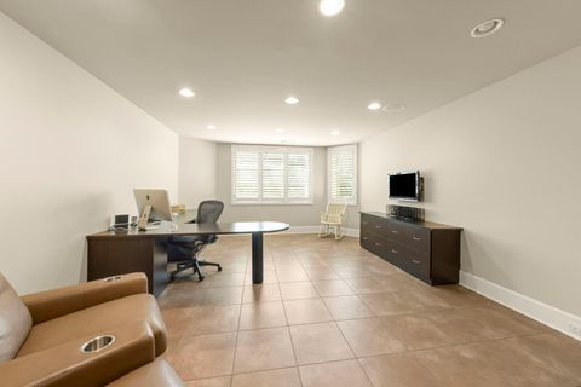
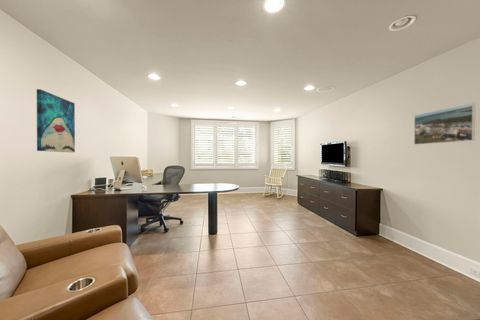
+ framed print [413,102,476,146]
+ wall art [36,88,76,153]
